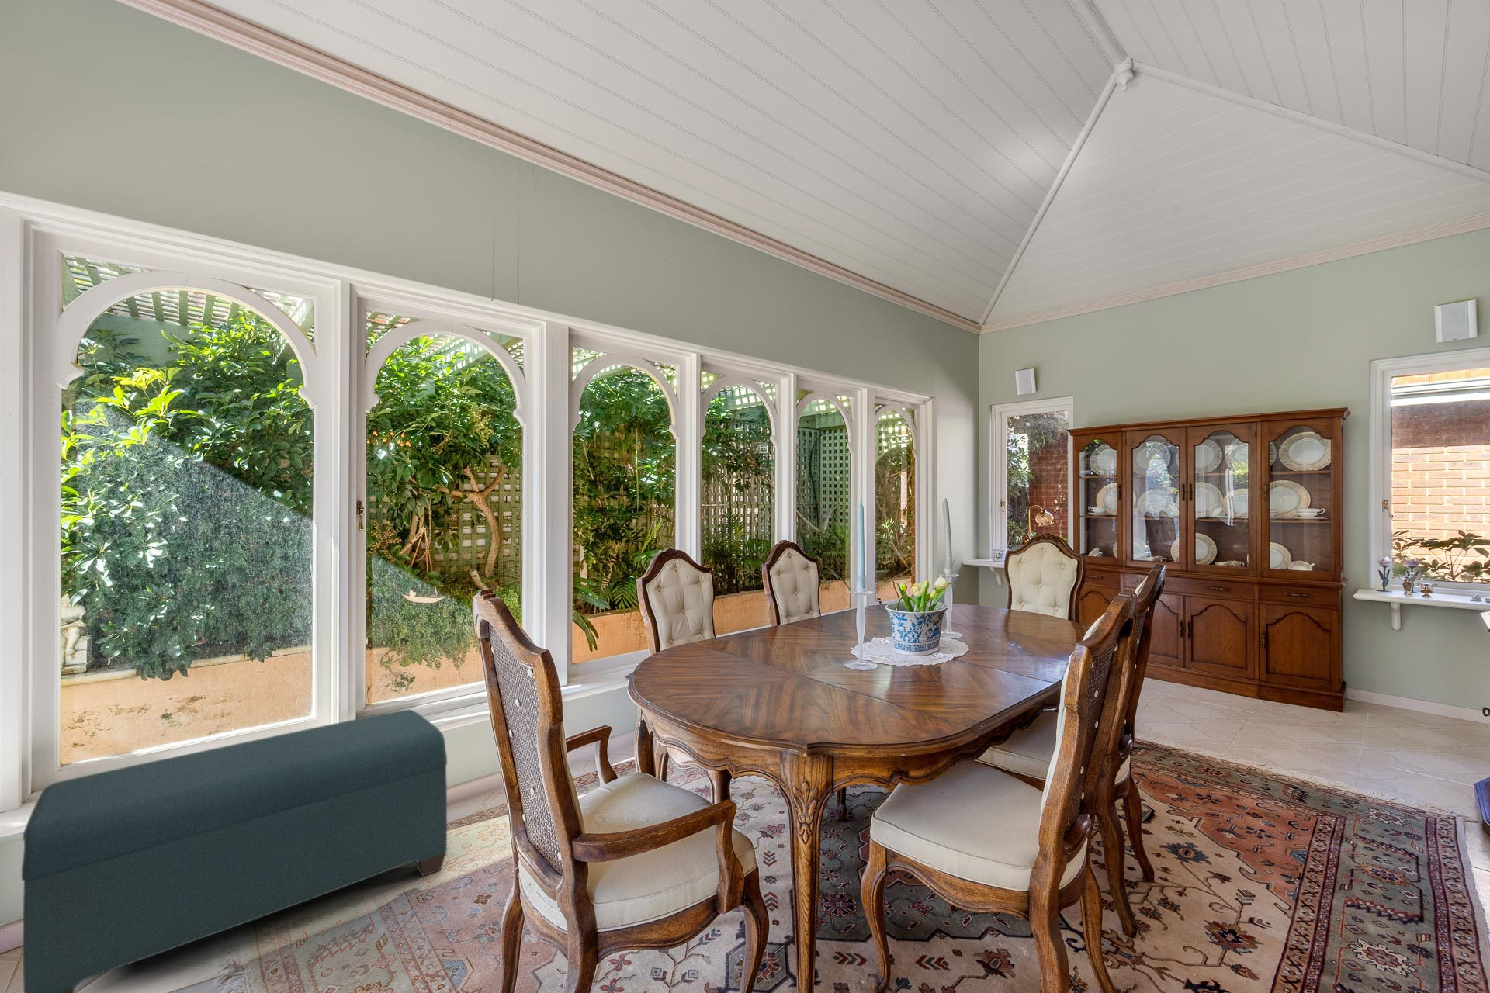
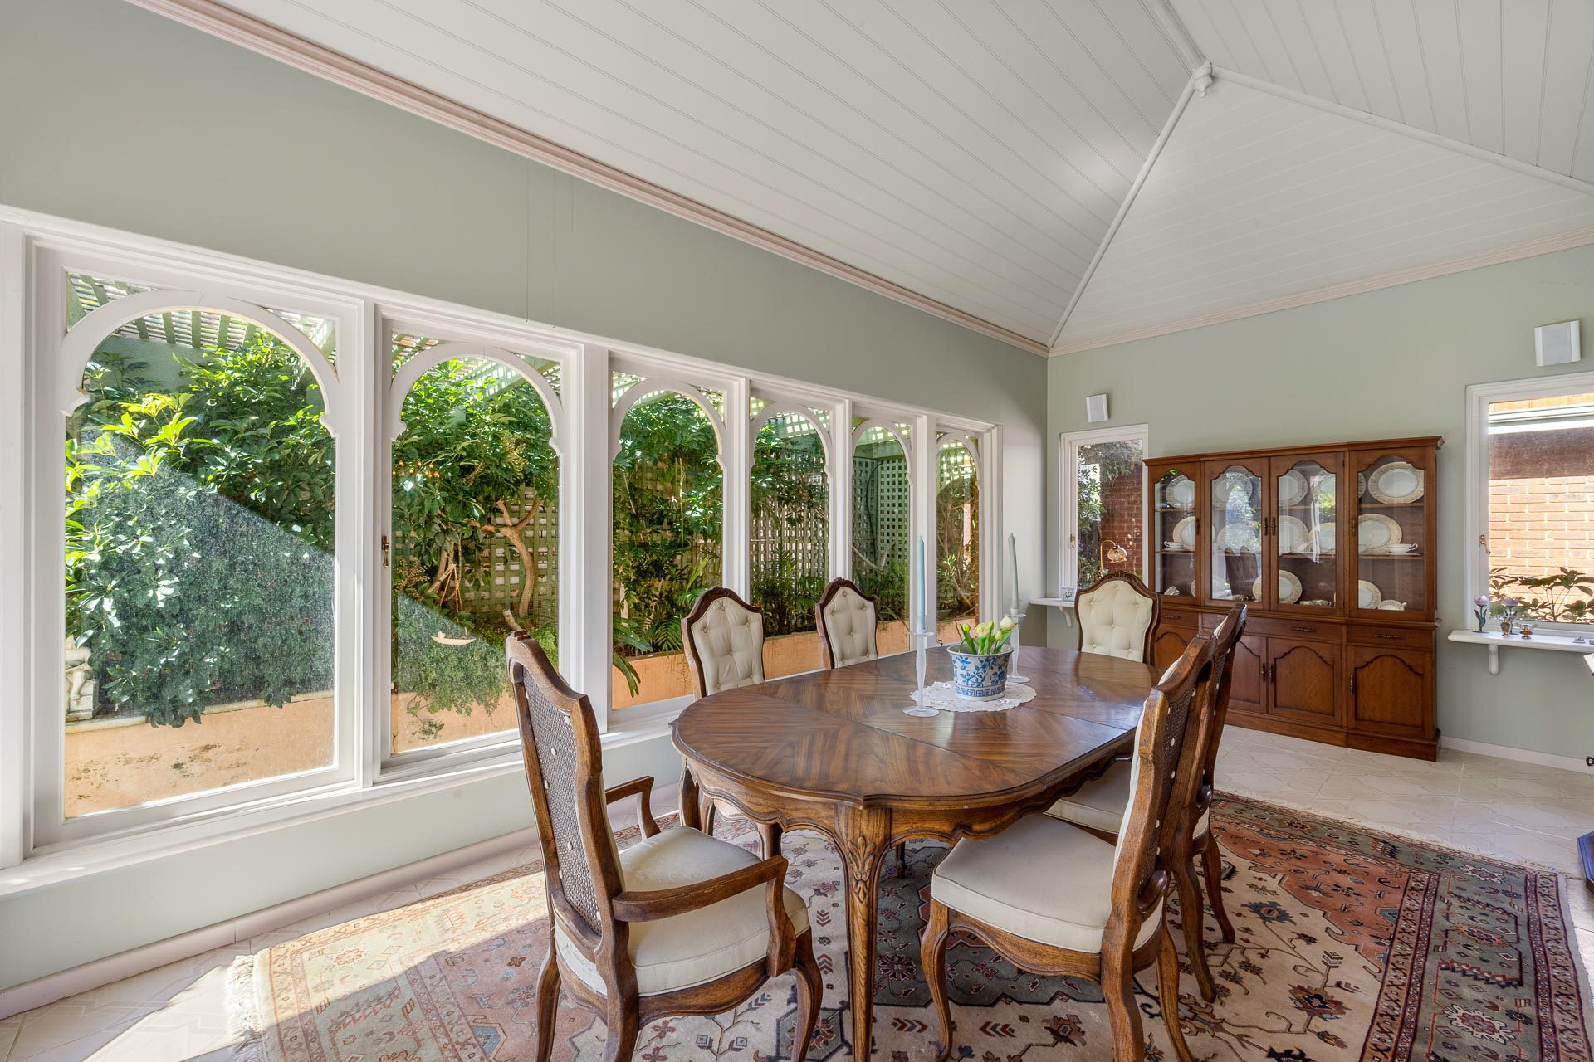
- bench [21,708,448,993]
